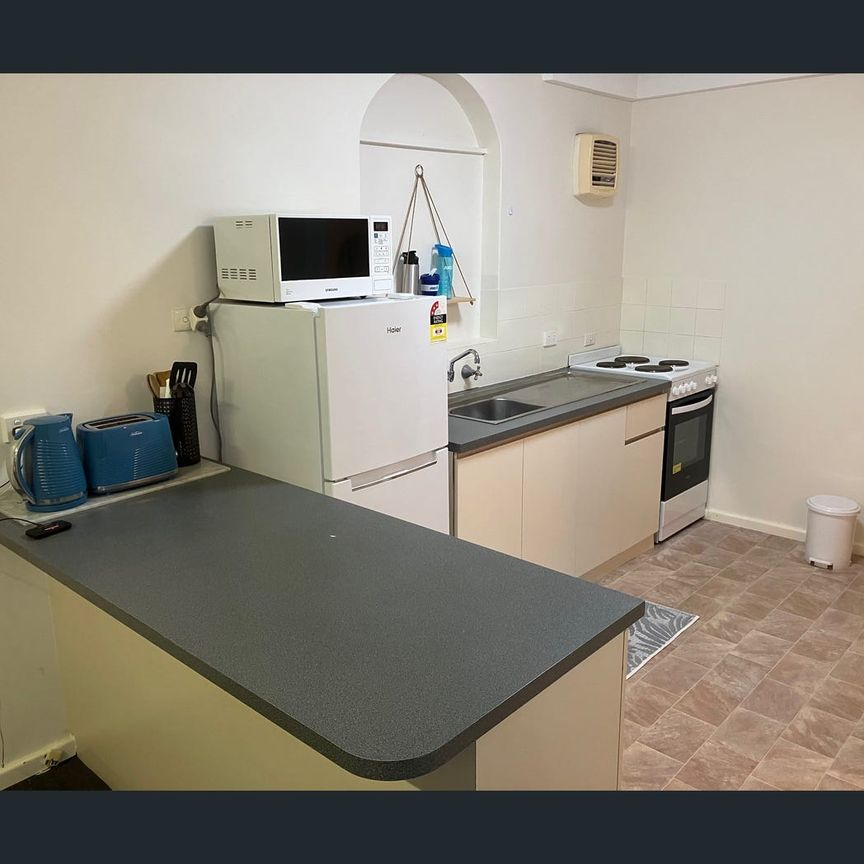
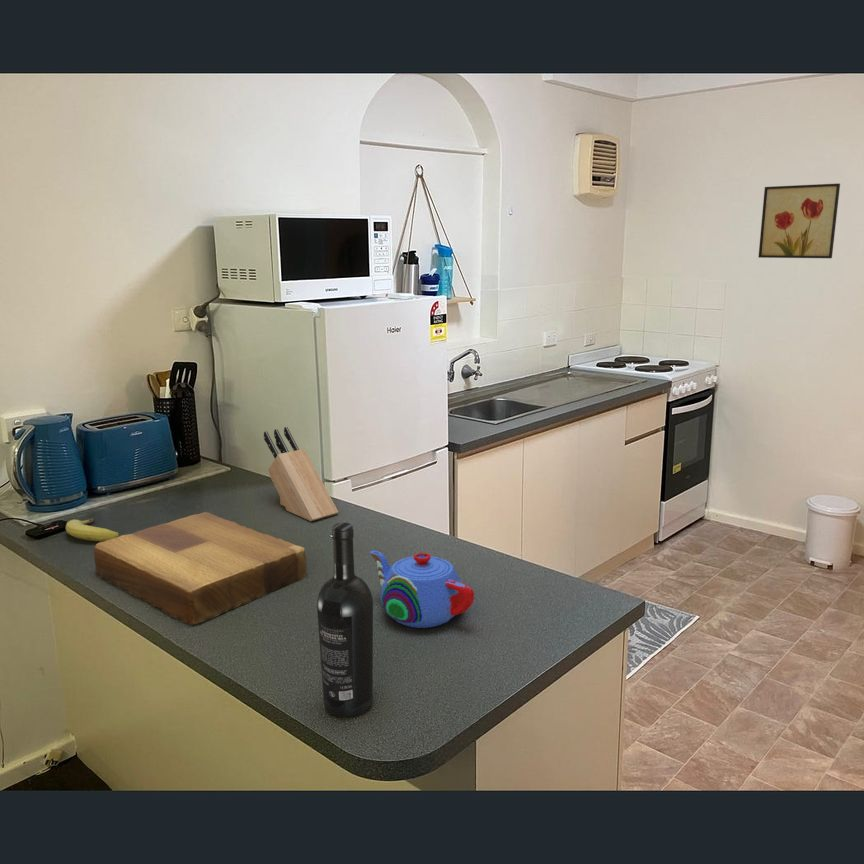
+ cutting board [93,511,307,626]
+ knife block [263,426,339,522]
+ wine bottle [316,522,374,719]
+ teapot [369,550,475,629]
+ wall art [757,182,841,259]
+ fruit [65,517,120,542]
